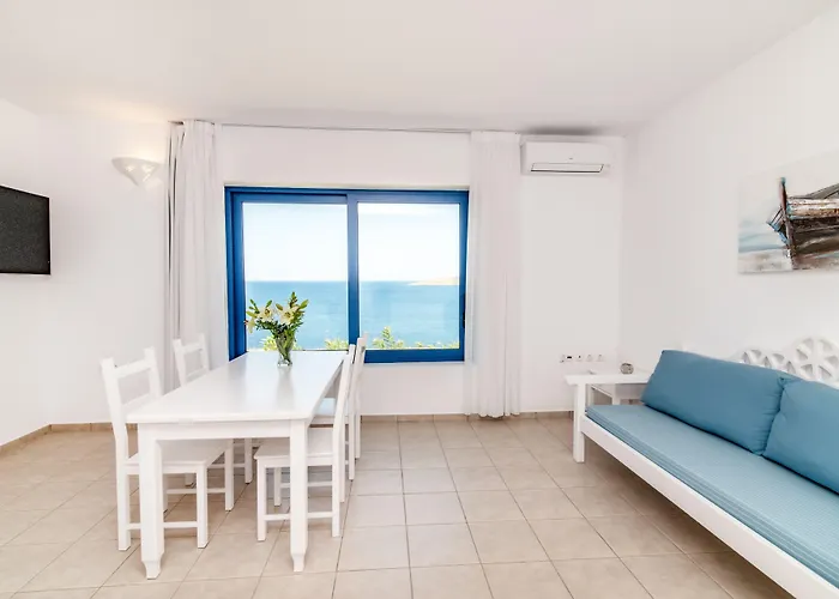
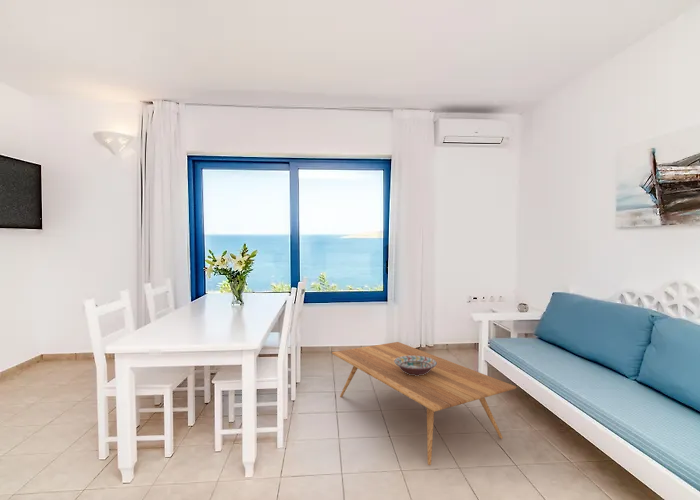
+ decorative bowl [394,356,437,376]
+ coffee table [331,341,517,466]
